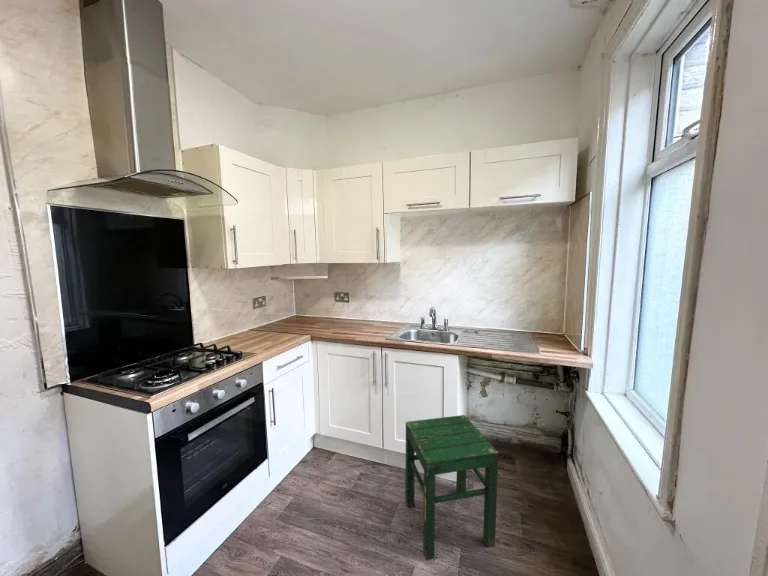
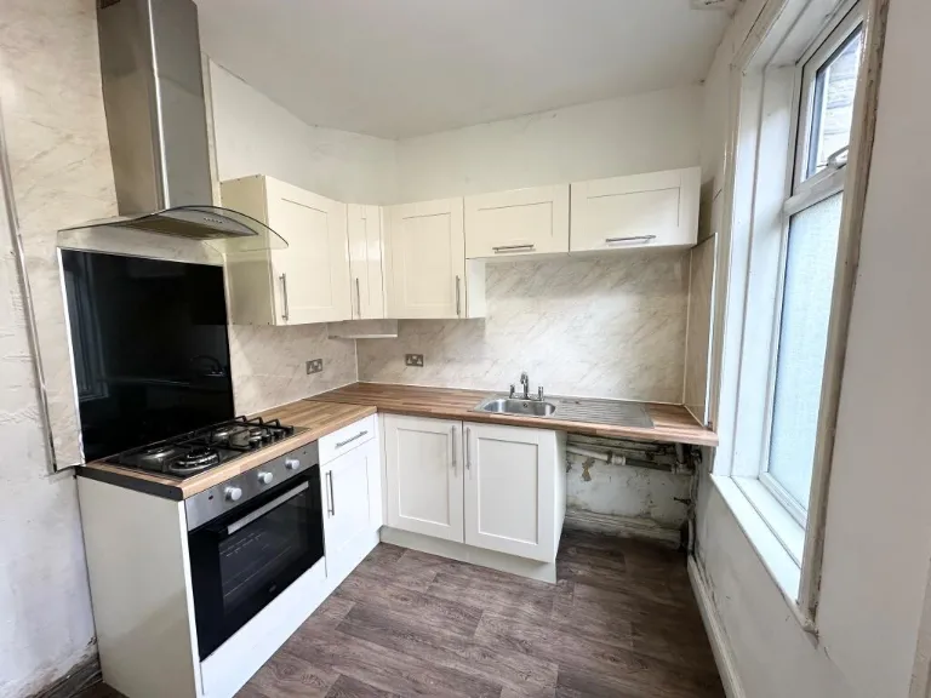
- stool [404,414,499,561]
